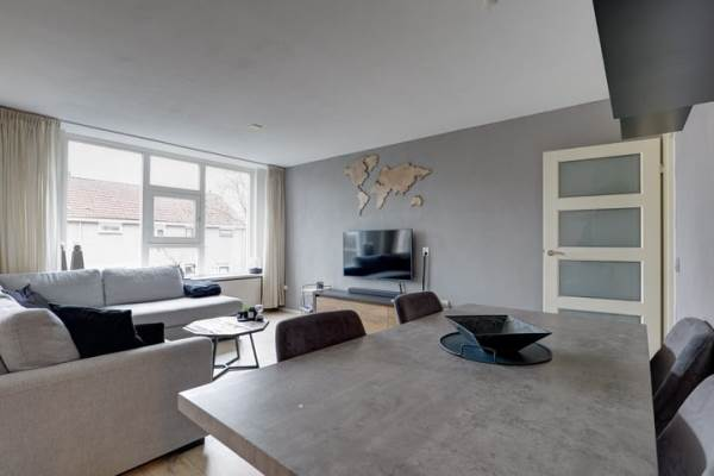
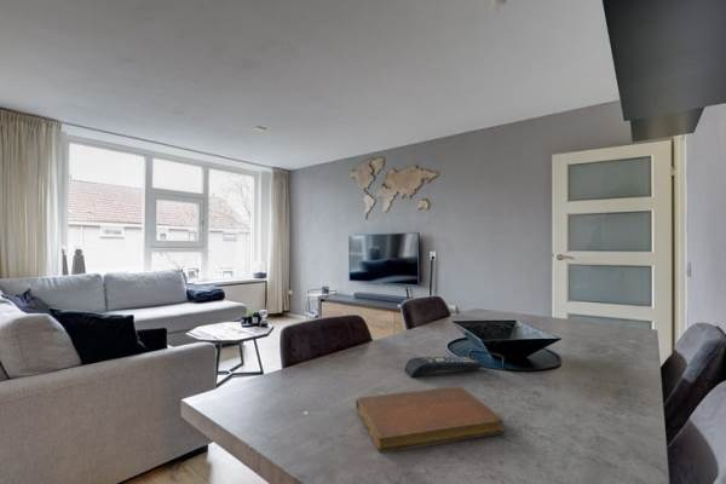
+ notebook [355,385,506,454]
+ remote control [403,356,483,378]
